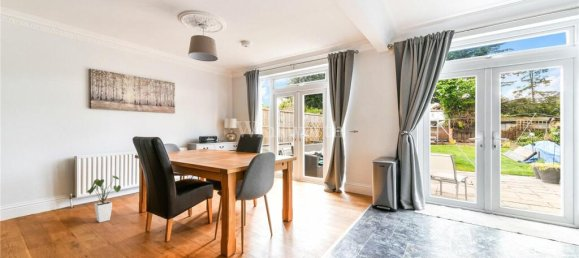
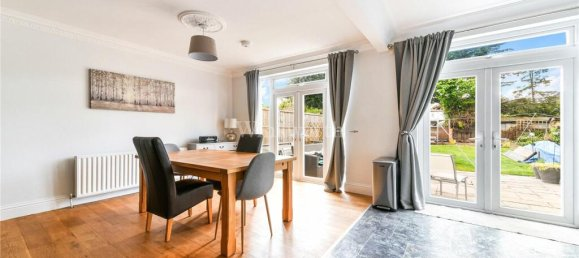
- house plant [86,174,122,223]
